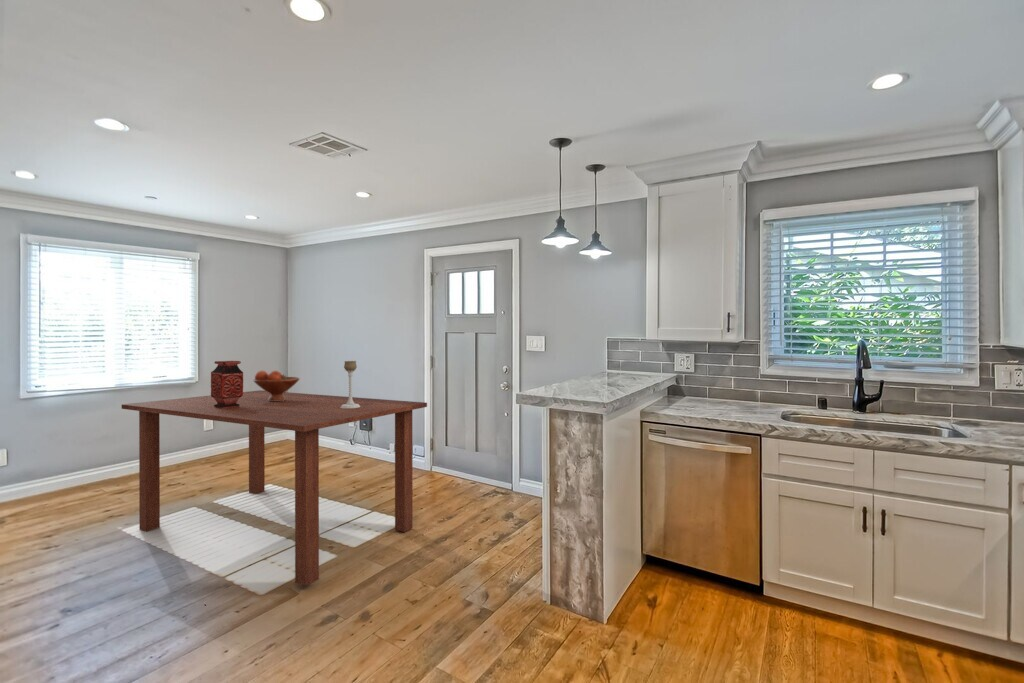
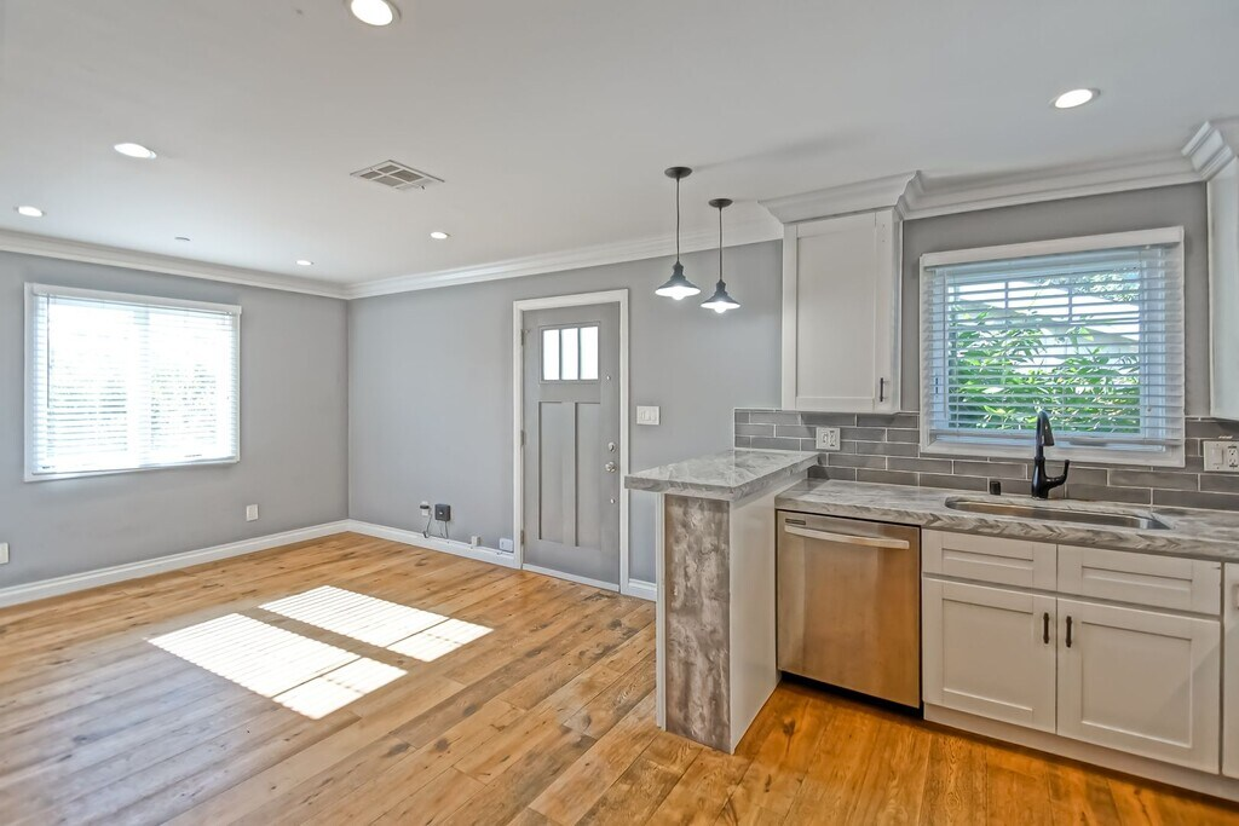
- fruit bowl [252,370,300,401]
- dining table [121,389,428,587]
- vase [210,360,244,408]
- candle holder [340,360,360,409]
